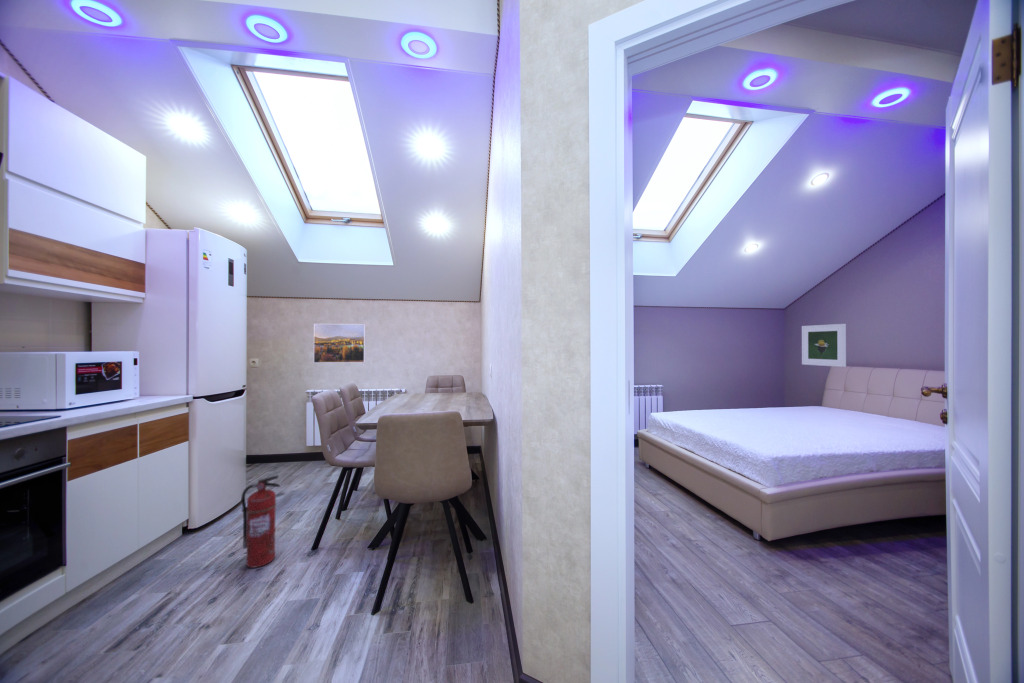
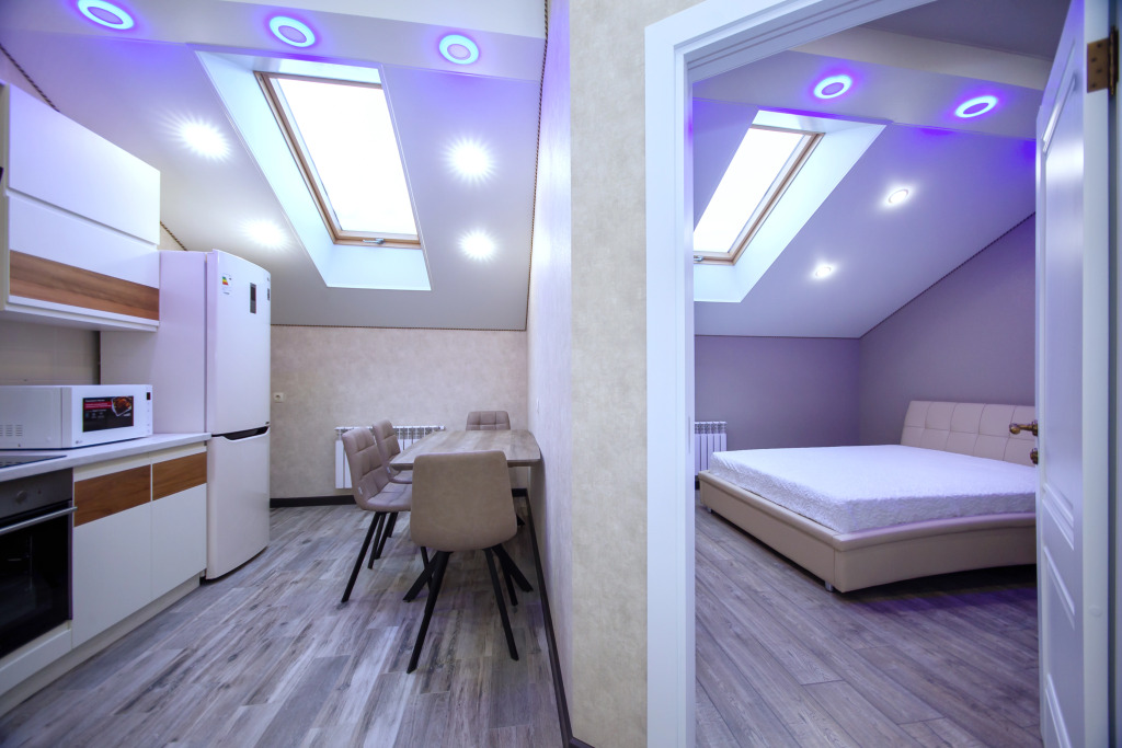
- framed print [801,323,847,368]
- fire extinguisher [240,474,281,569]
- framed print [313,323,366,364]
